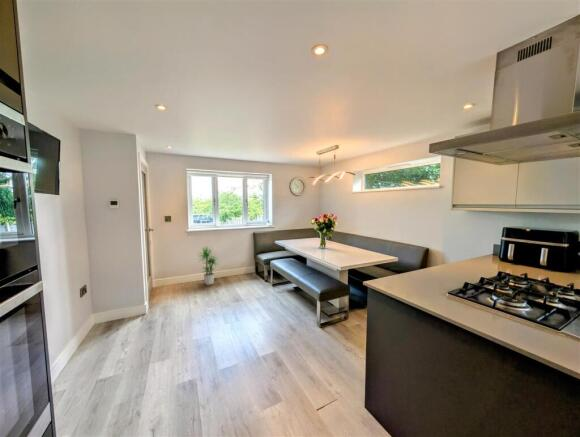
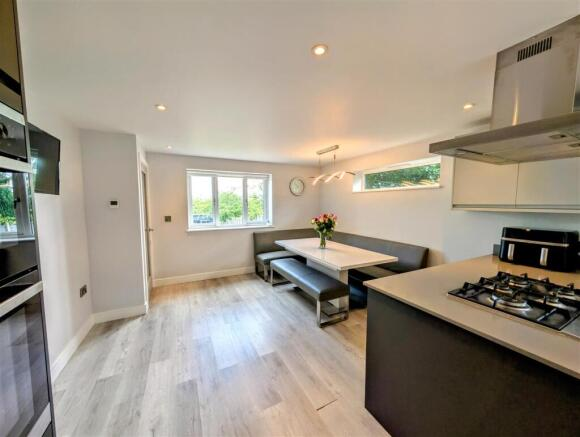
- potted plant [197,245,223,286]
